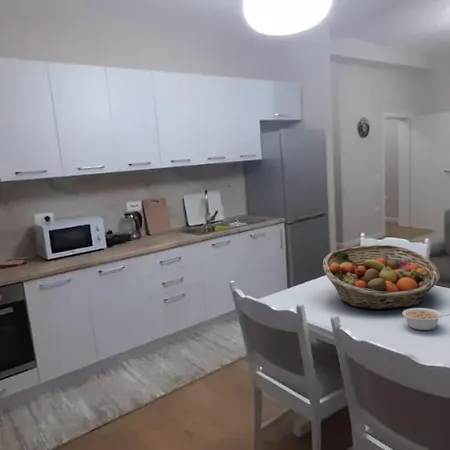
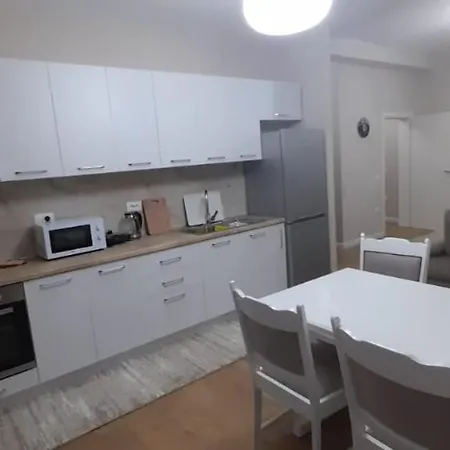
- fruit basket [322,244,441,311]
- legume [401,307,450,331]
